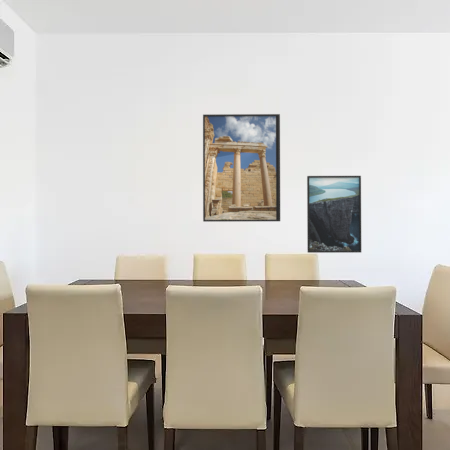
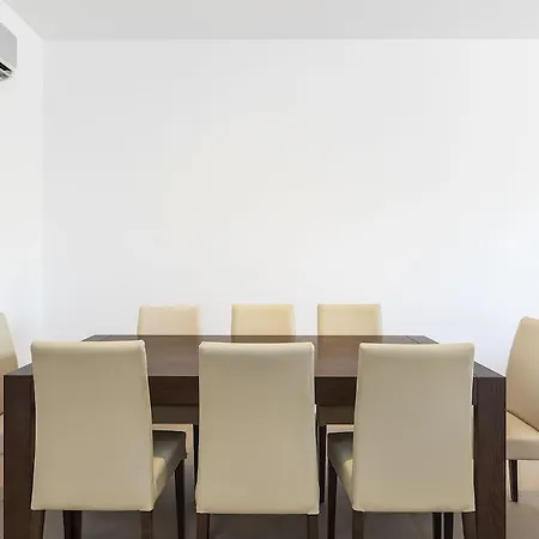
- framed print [202,113,281,223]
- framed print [306,175,362,254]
